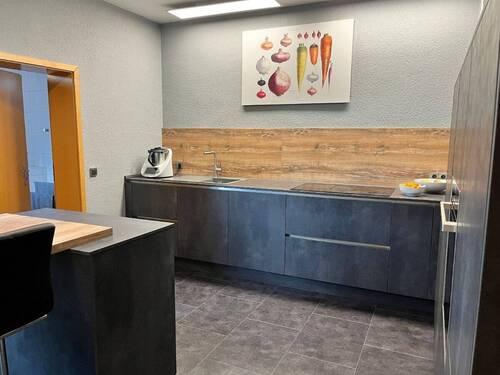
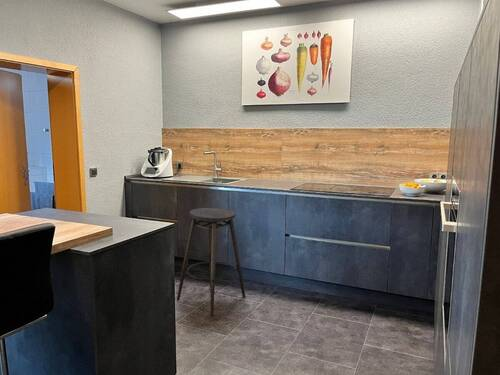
+ stool [176,207,246,317]
